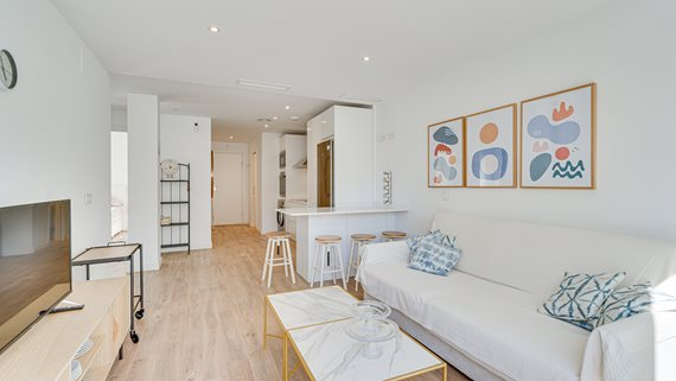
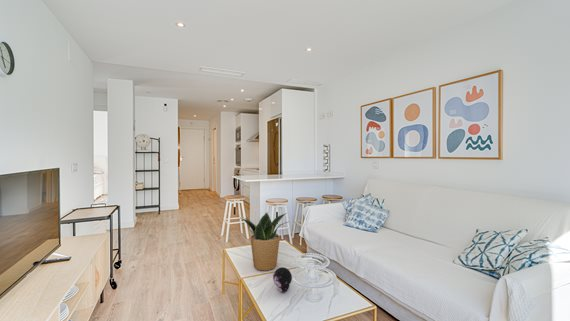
+ potted plant [240,212,289,271]
+ decorative orb [272,266,293,293]
